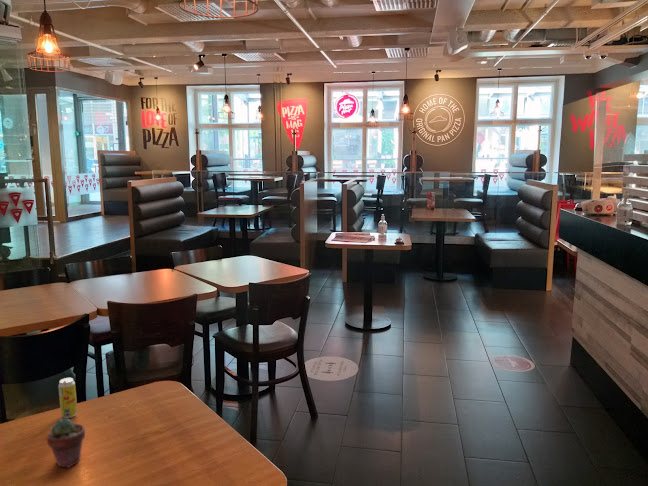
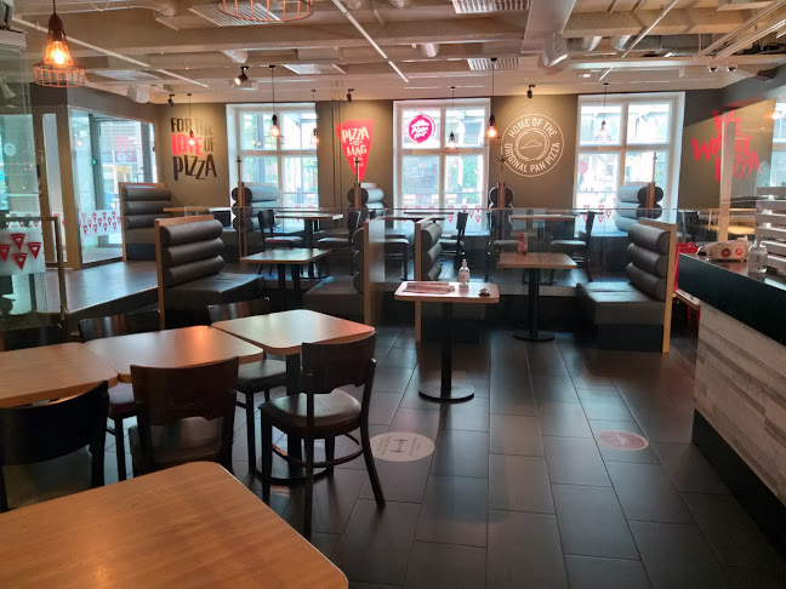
- potted succulent [46,417,86,469]
- beverage can [57,377,78,419]
